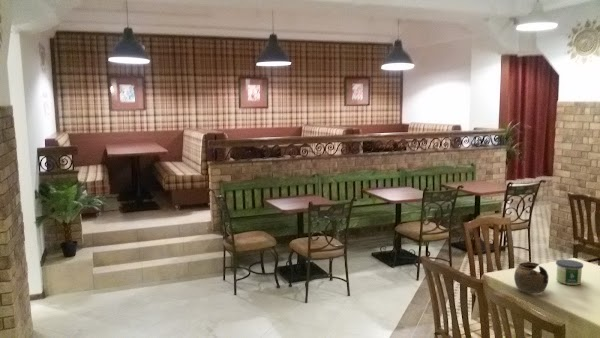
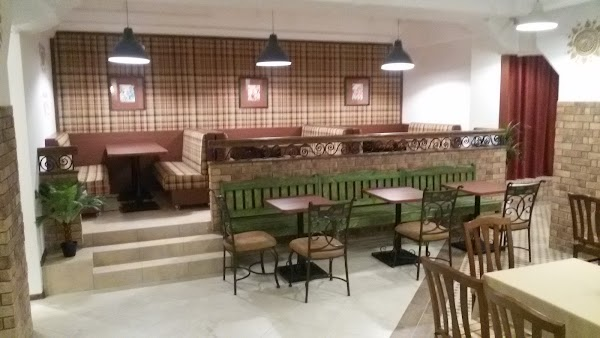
- teapot [513,261,549,294]
- candle [555,258,584,286]
